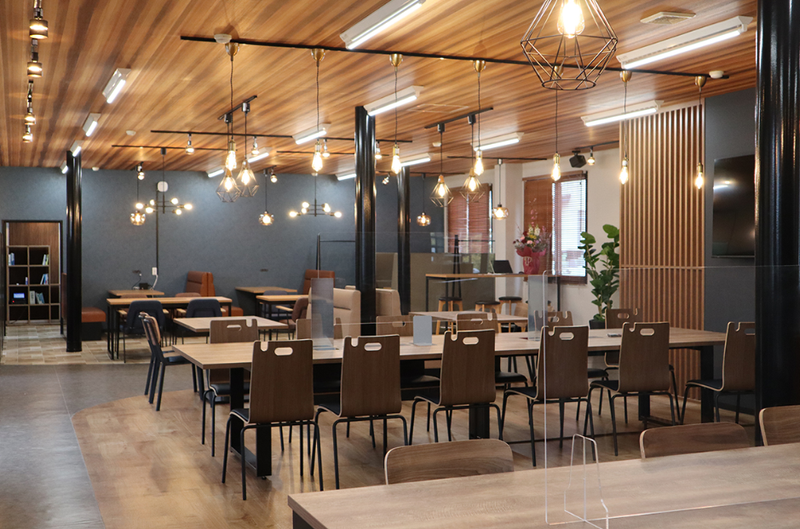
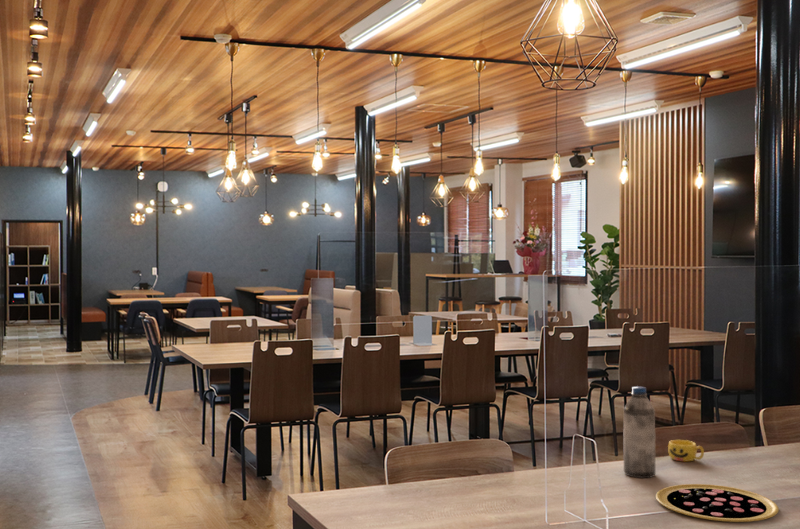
+ water bottle [622,385,656,479]
+ pizza [655,483,780,523]
+ cup [667,439,705,462]
